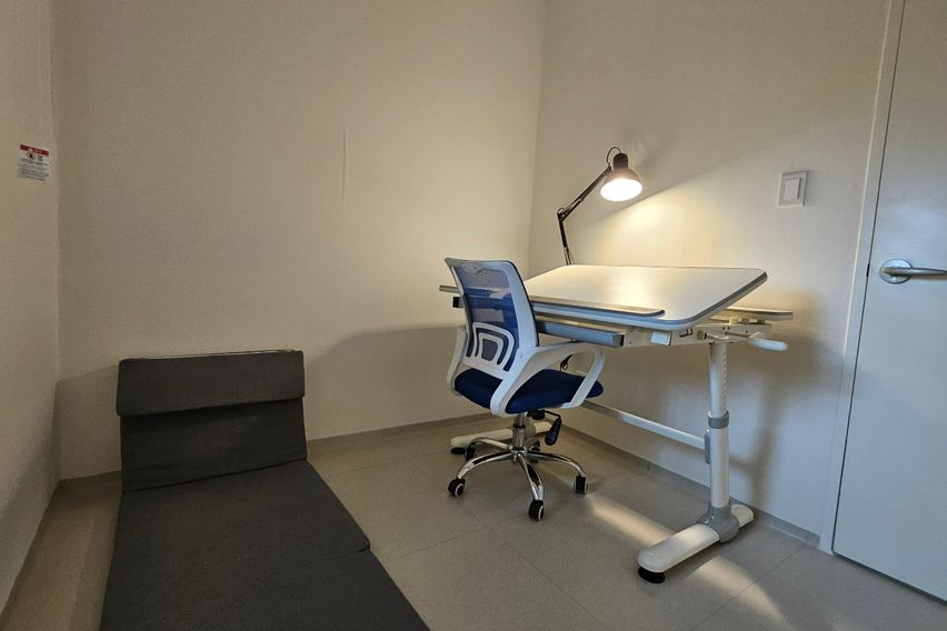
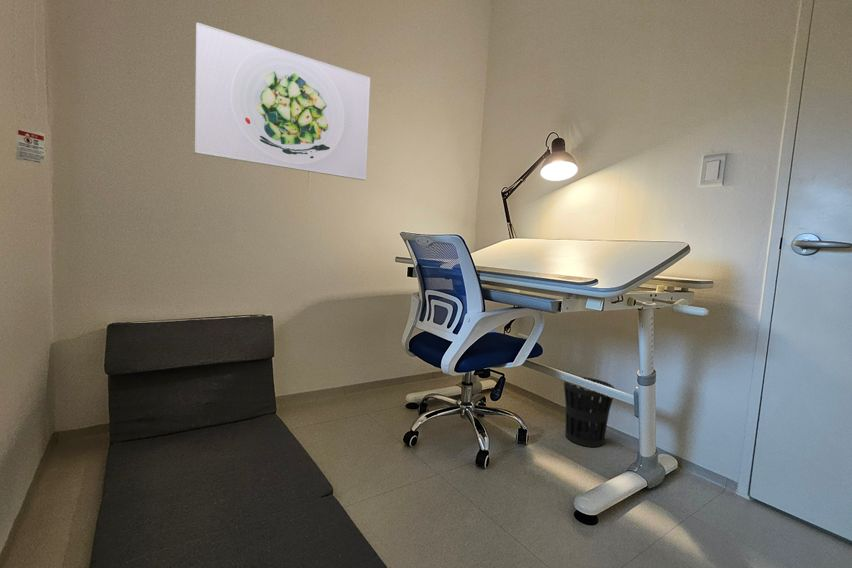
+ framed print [194,21,371,181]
+ wastebasket [563,376,616,448]
